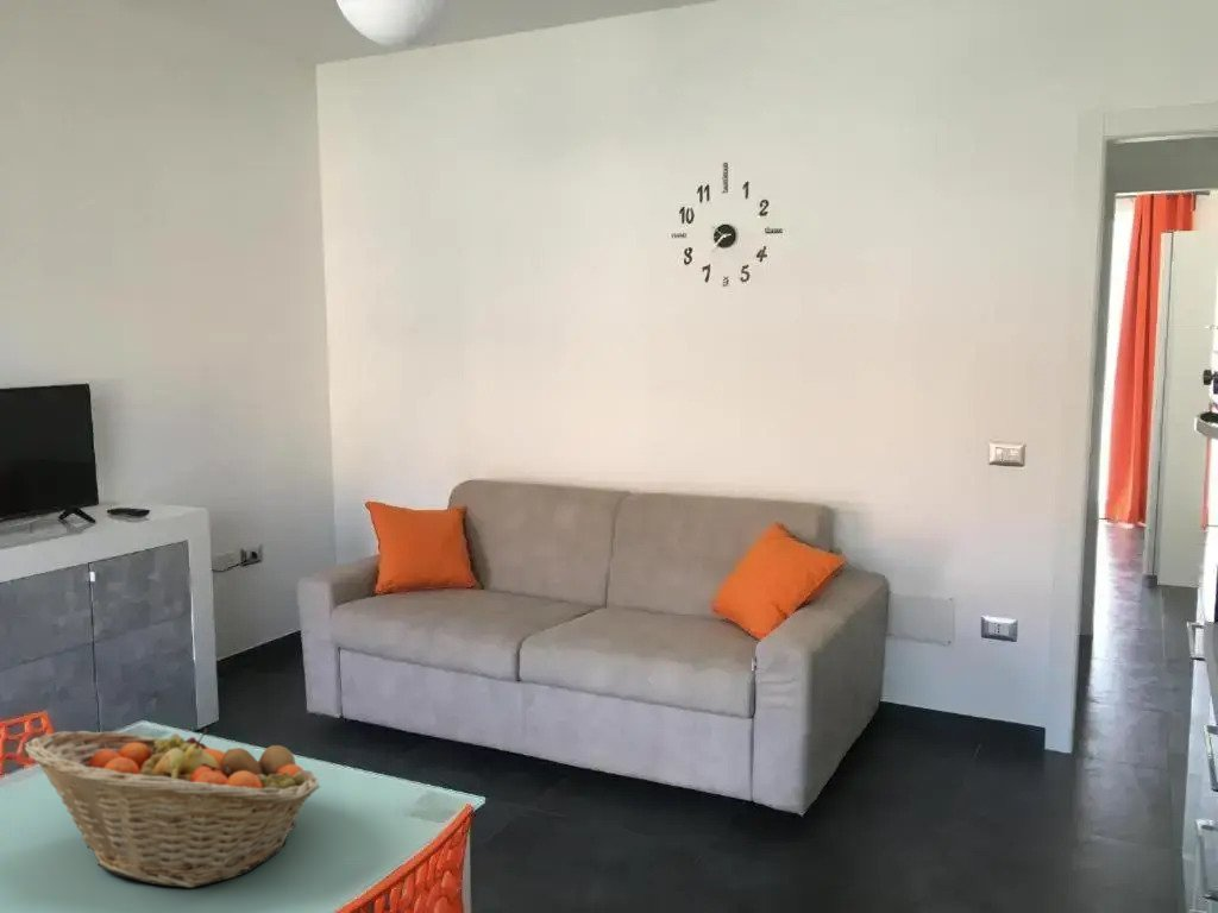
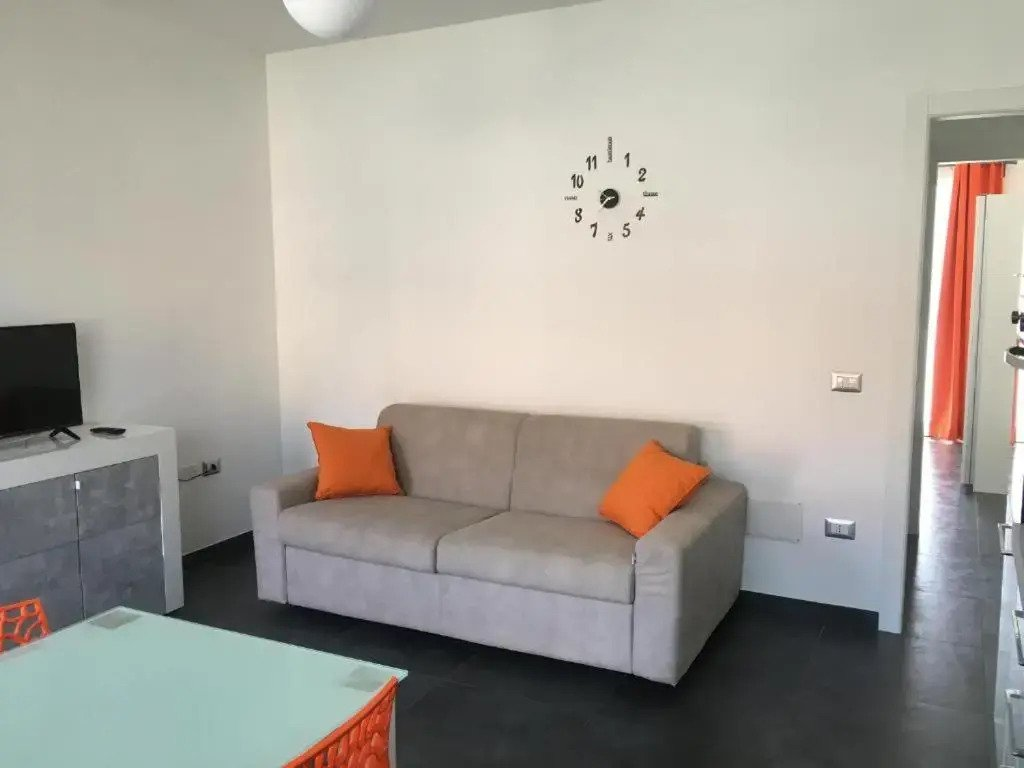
- fruit basket [24,728,321,889]
